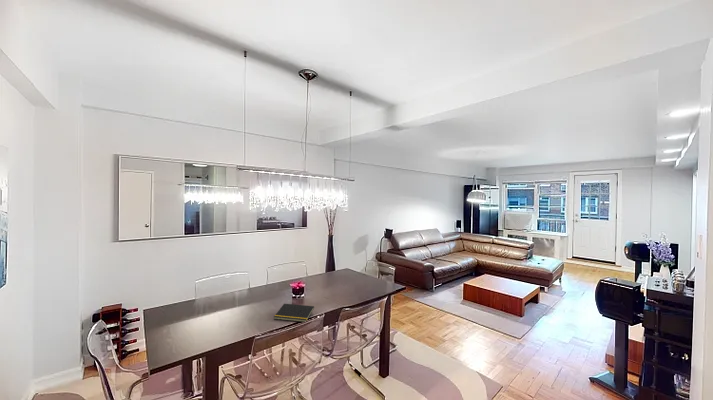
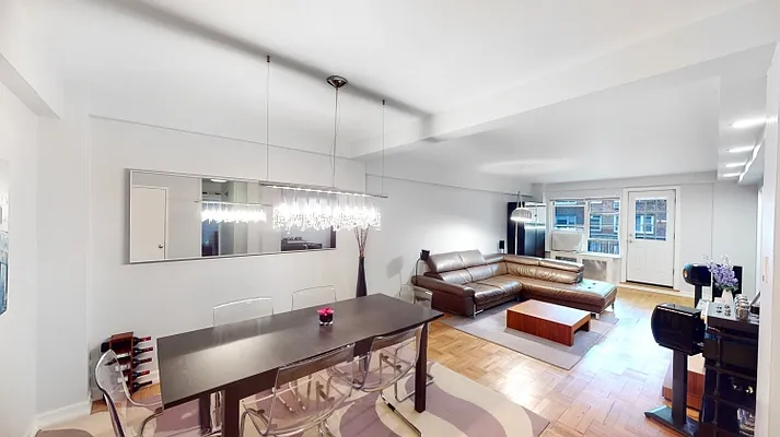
- notepad [273,303,315,323]
